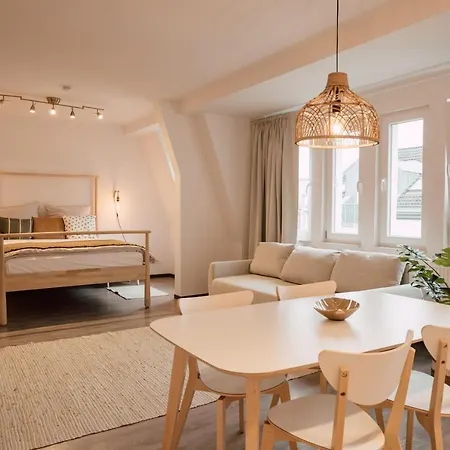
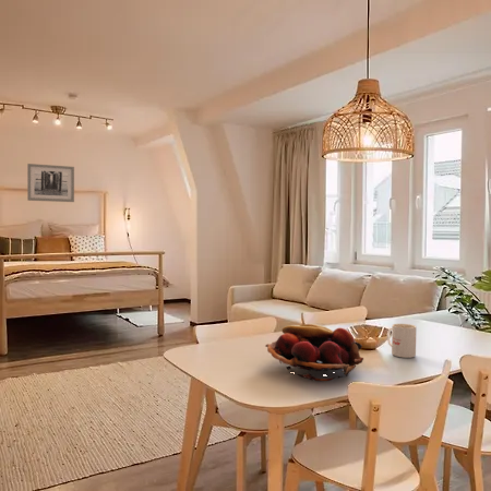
+ mug [386,323,417,359]
+ fruit basket [264,323,364,382]
+ wall art [26,163,75,203]
